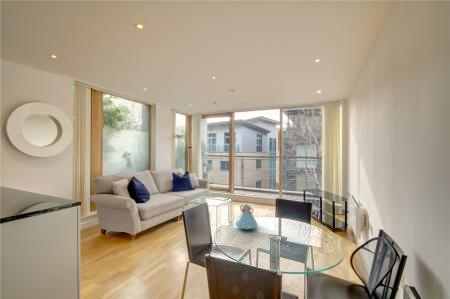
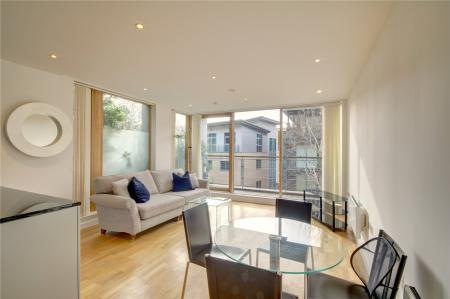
- vase [234,203,259,230]
